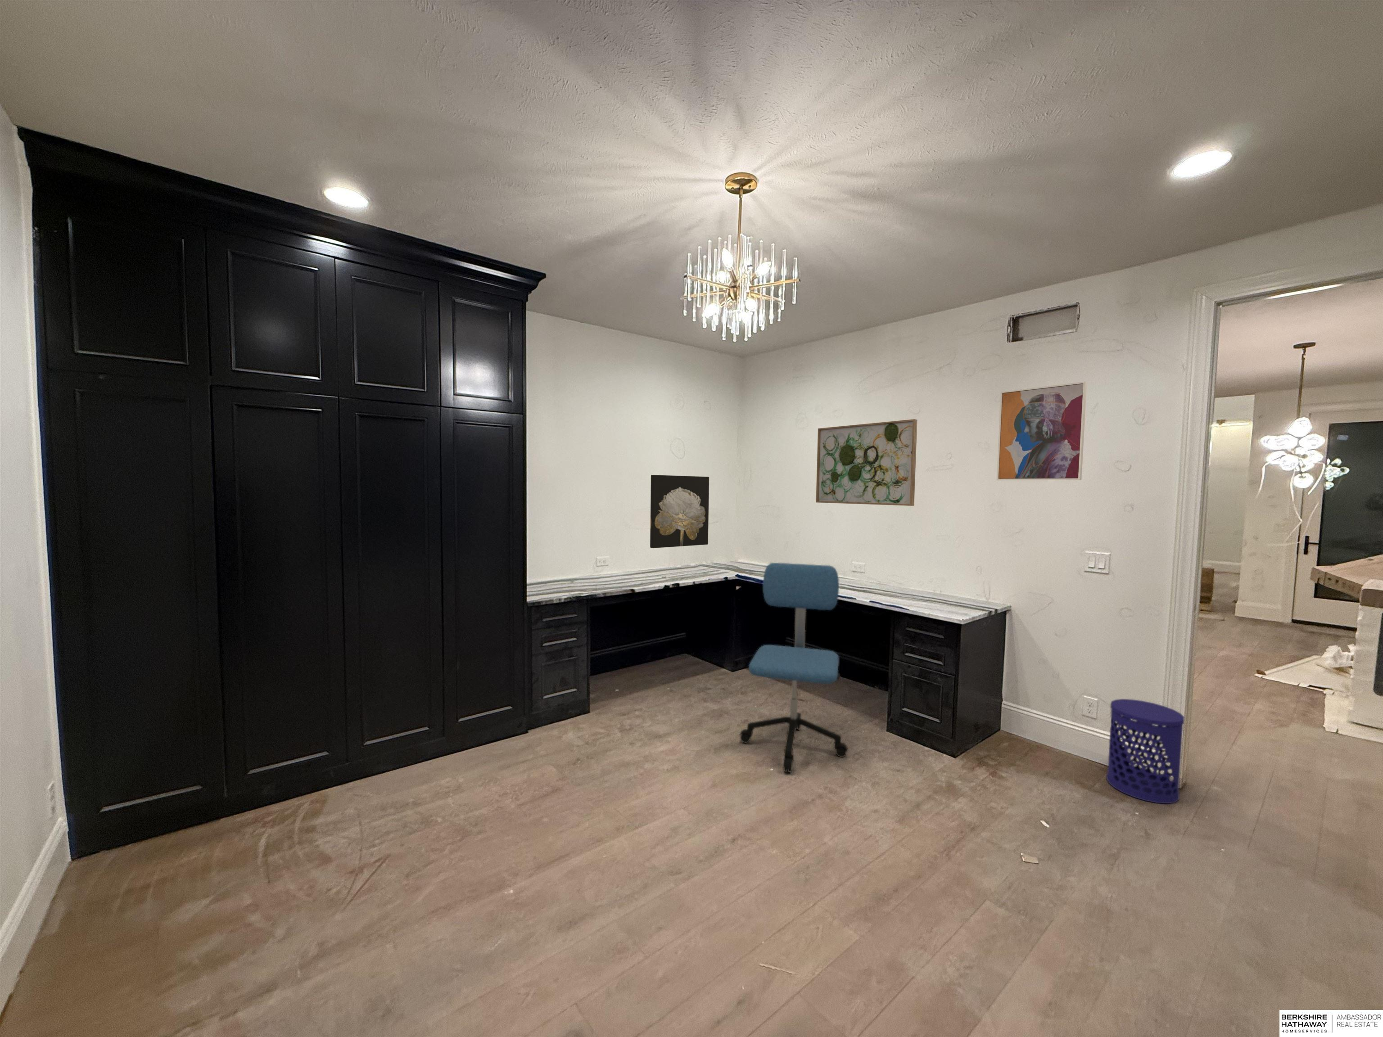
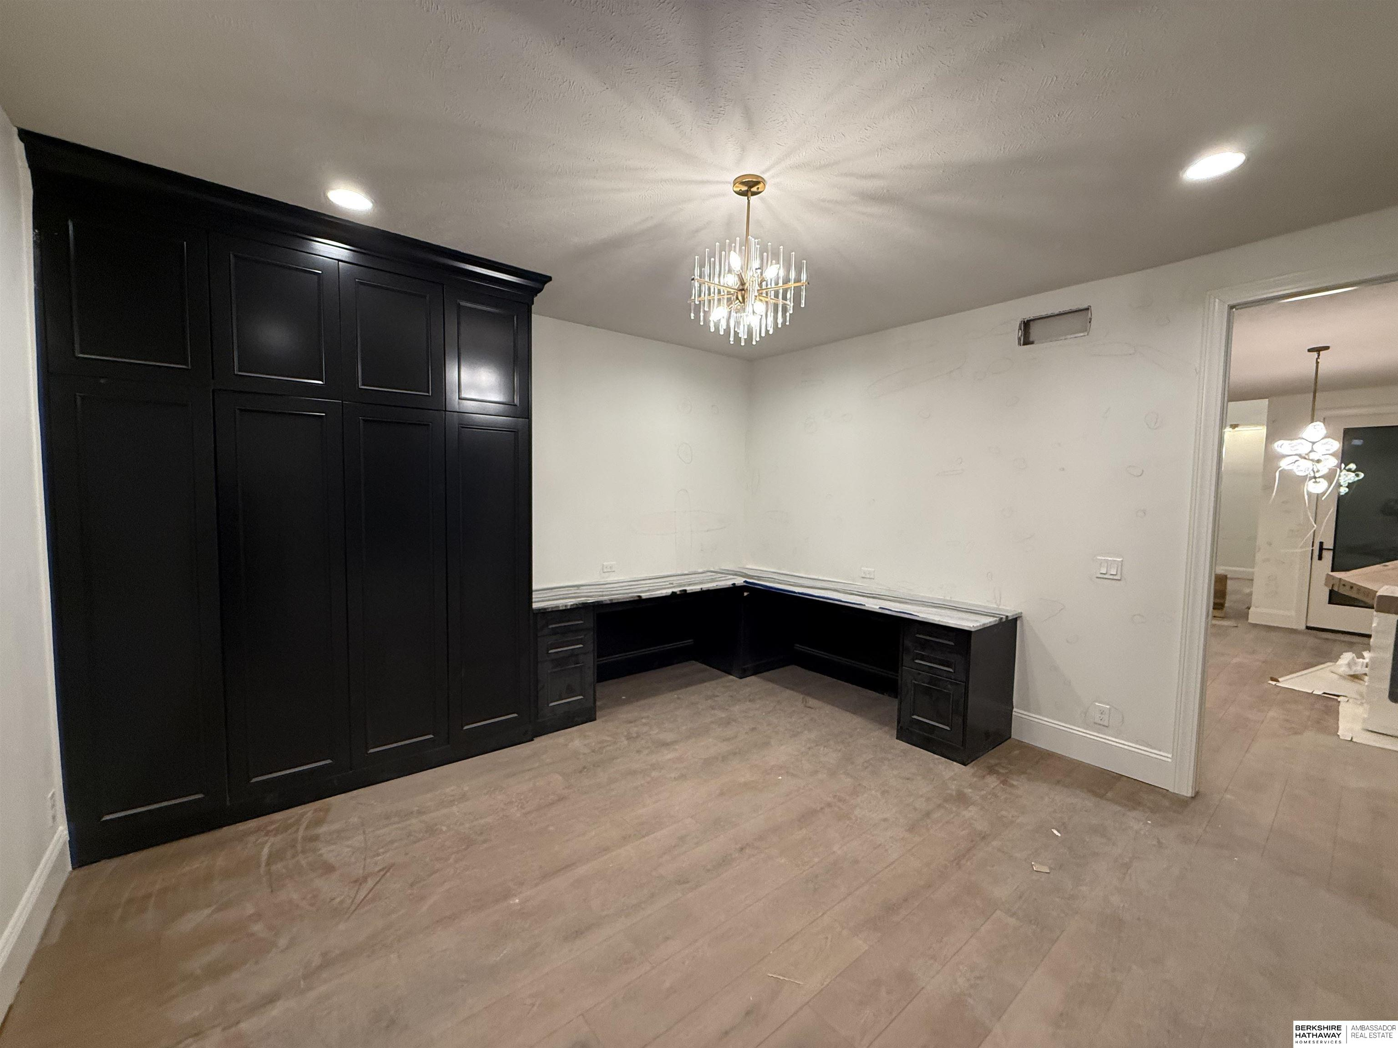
- waste bin [1105,698,1185,804]
- office chair [738,562,848,773]
- wall art [996,381,1087,480]
- wall art [650,475,710,549]
- wall art [816,418,918,507]
